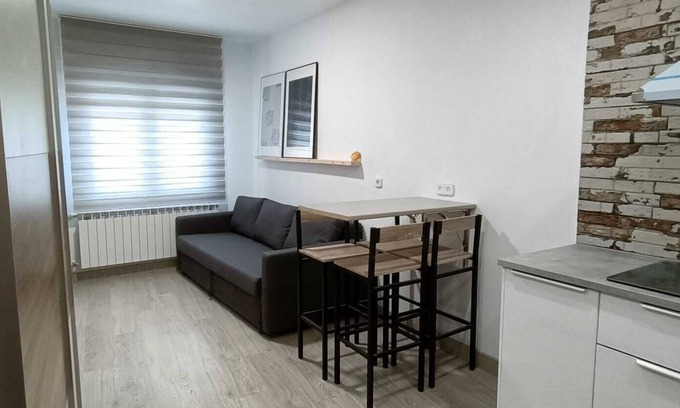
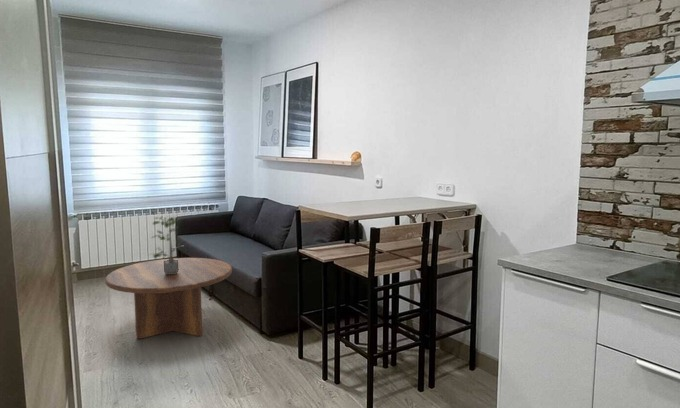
+ potted plant [147,215,186,274]
+ coffee table [104,257,233,340]
